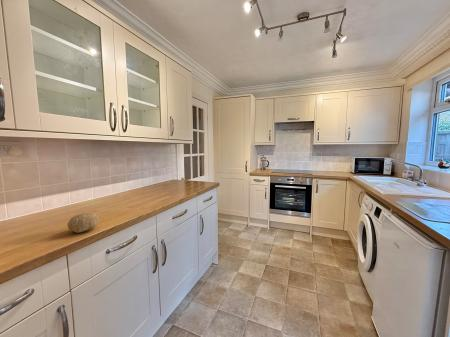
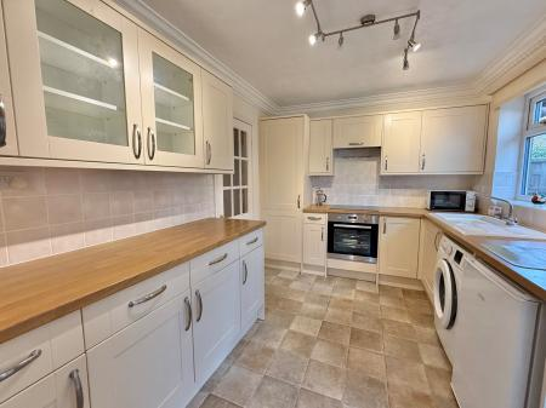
- fruit [67,211,100,234]
